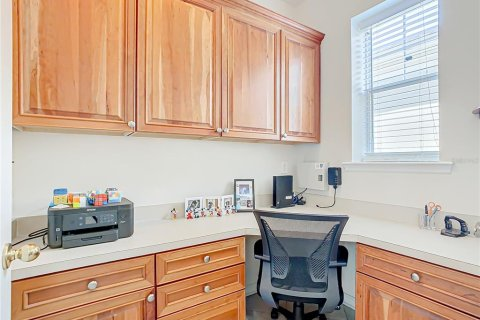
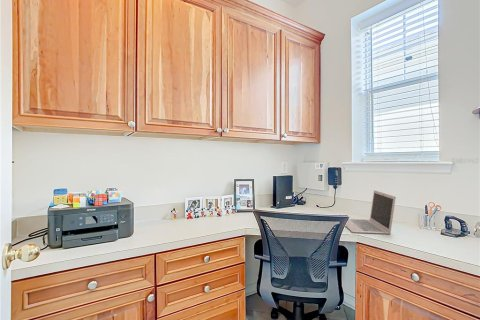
+ laptop [345,189,397,235]
